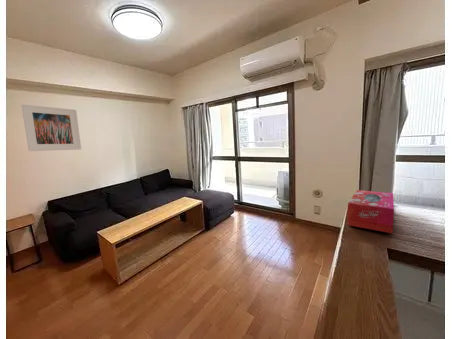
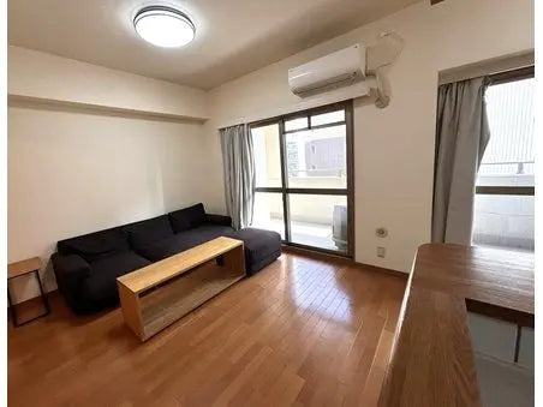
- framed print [20,104,82,152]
- tissue box [347,189,395,234]
